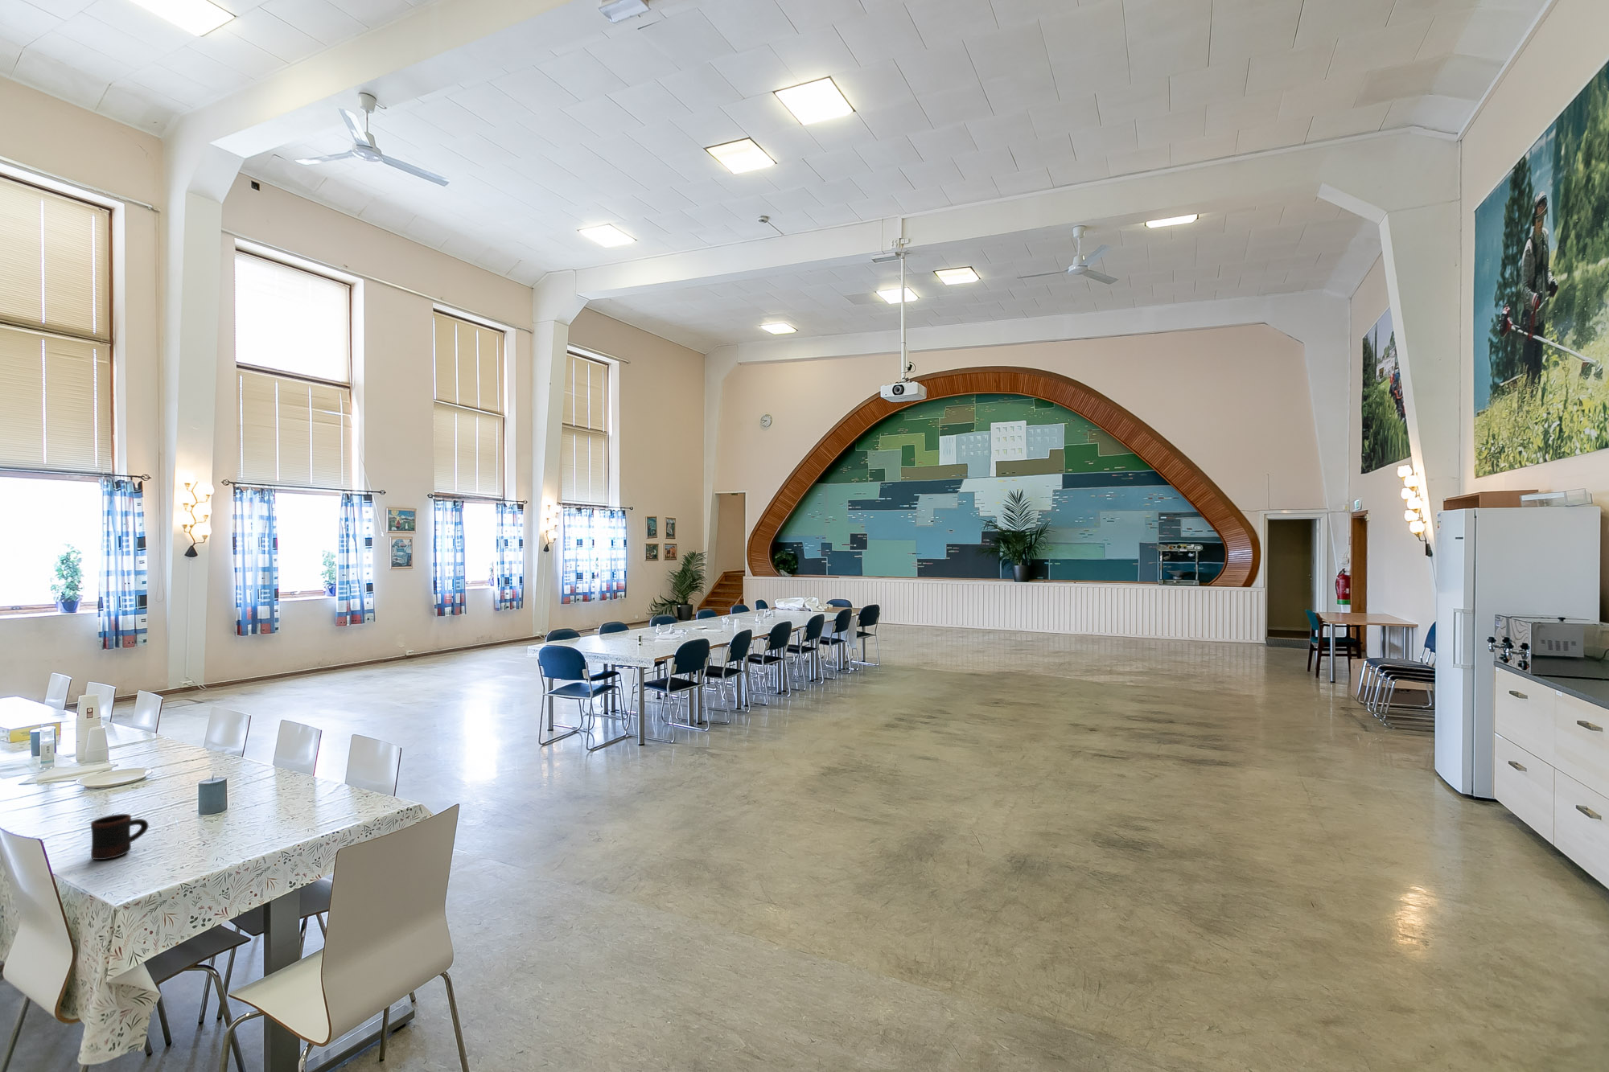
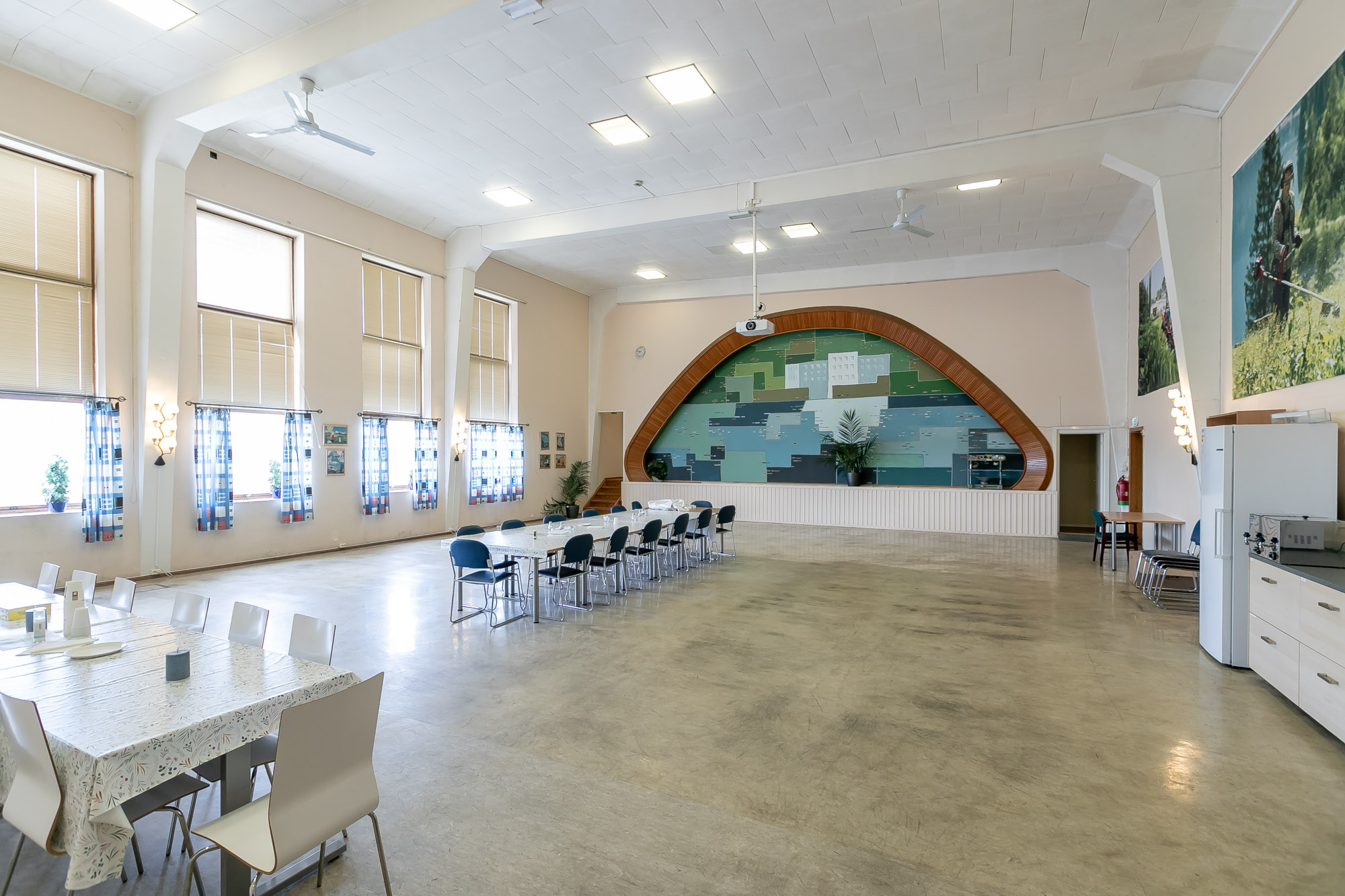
- mug [90,814,150,860]
